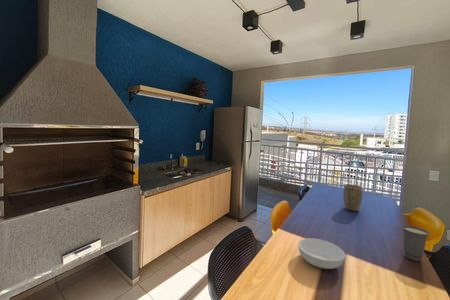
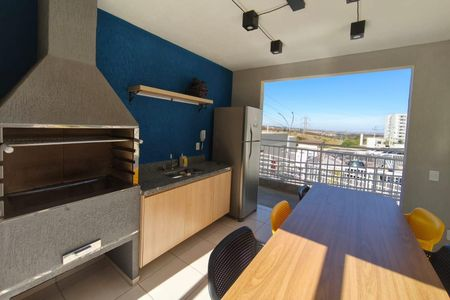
- plant pot [342,183,364,212]
- serving bowl [297,237,346,270]
- cup [401,224,431,262]
